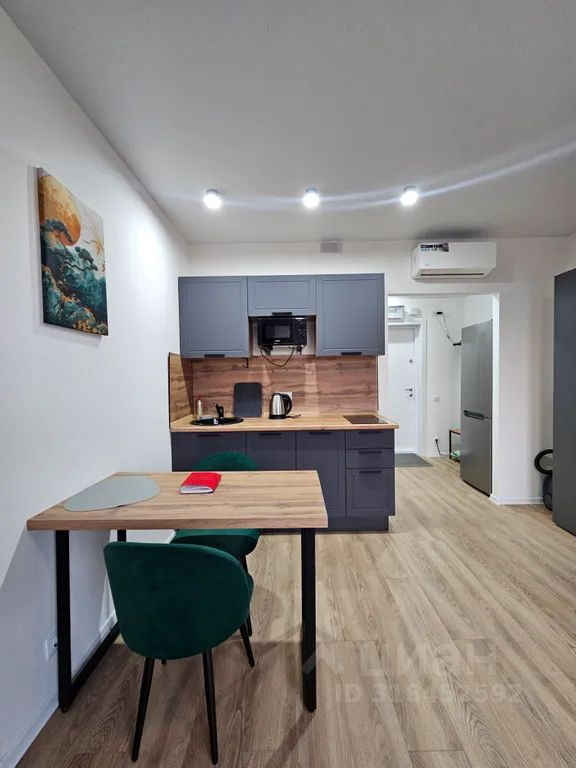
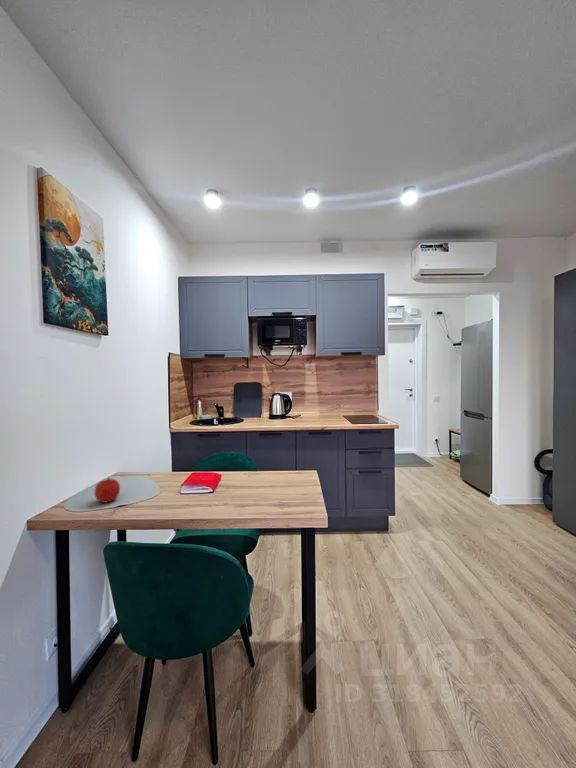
+ apple [93,477,121,504]
